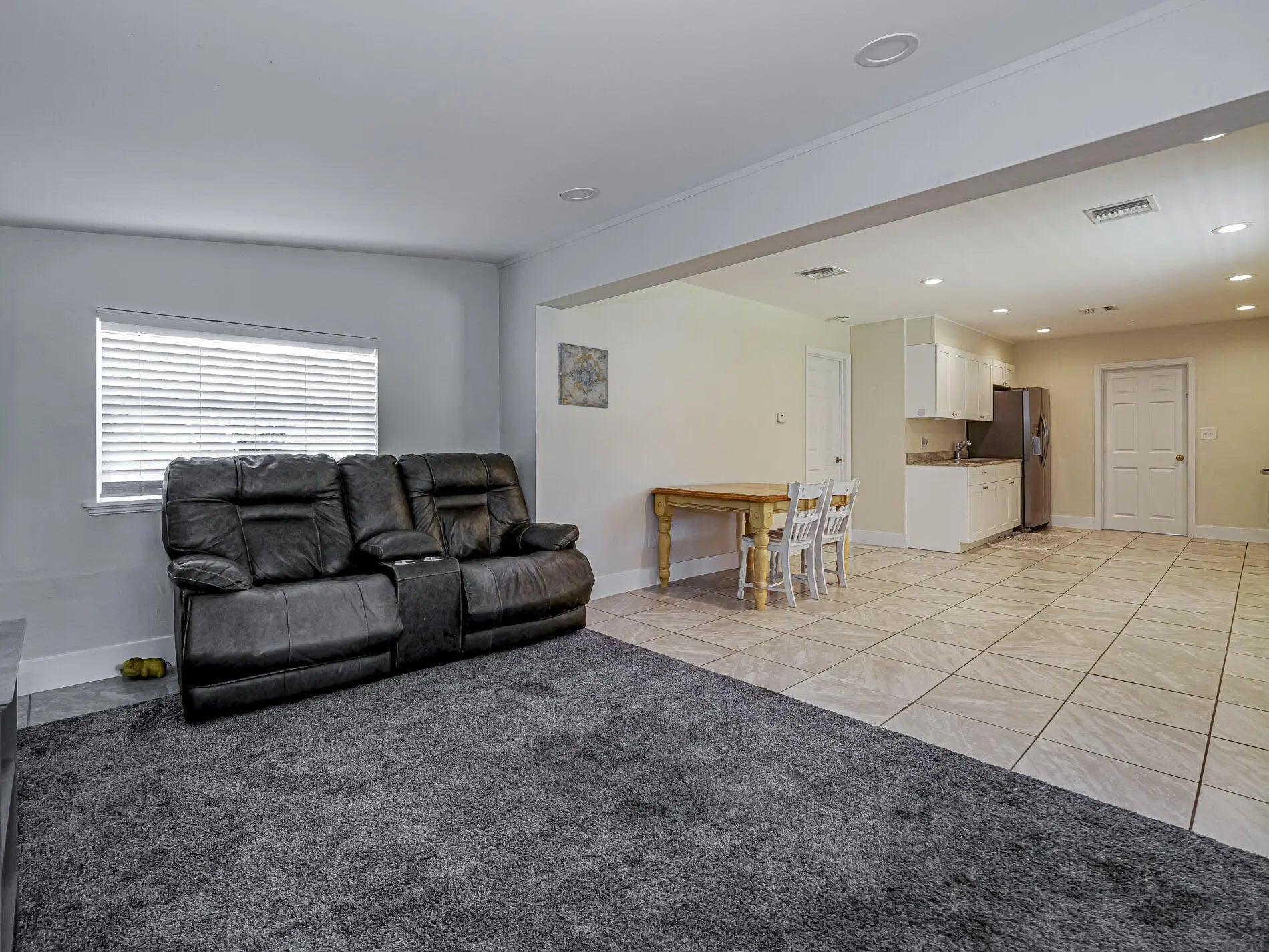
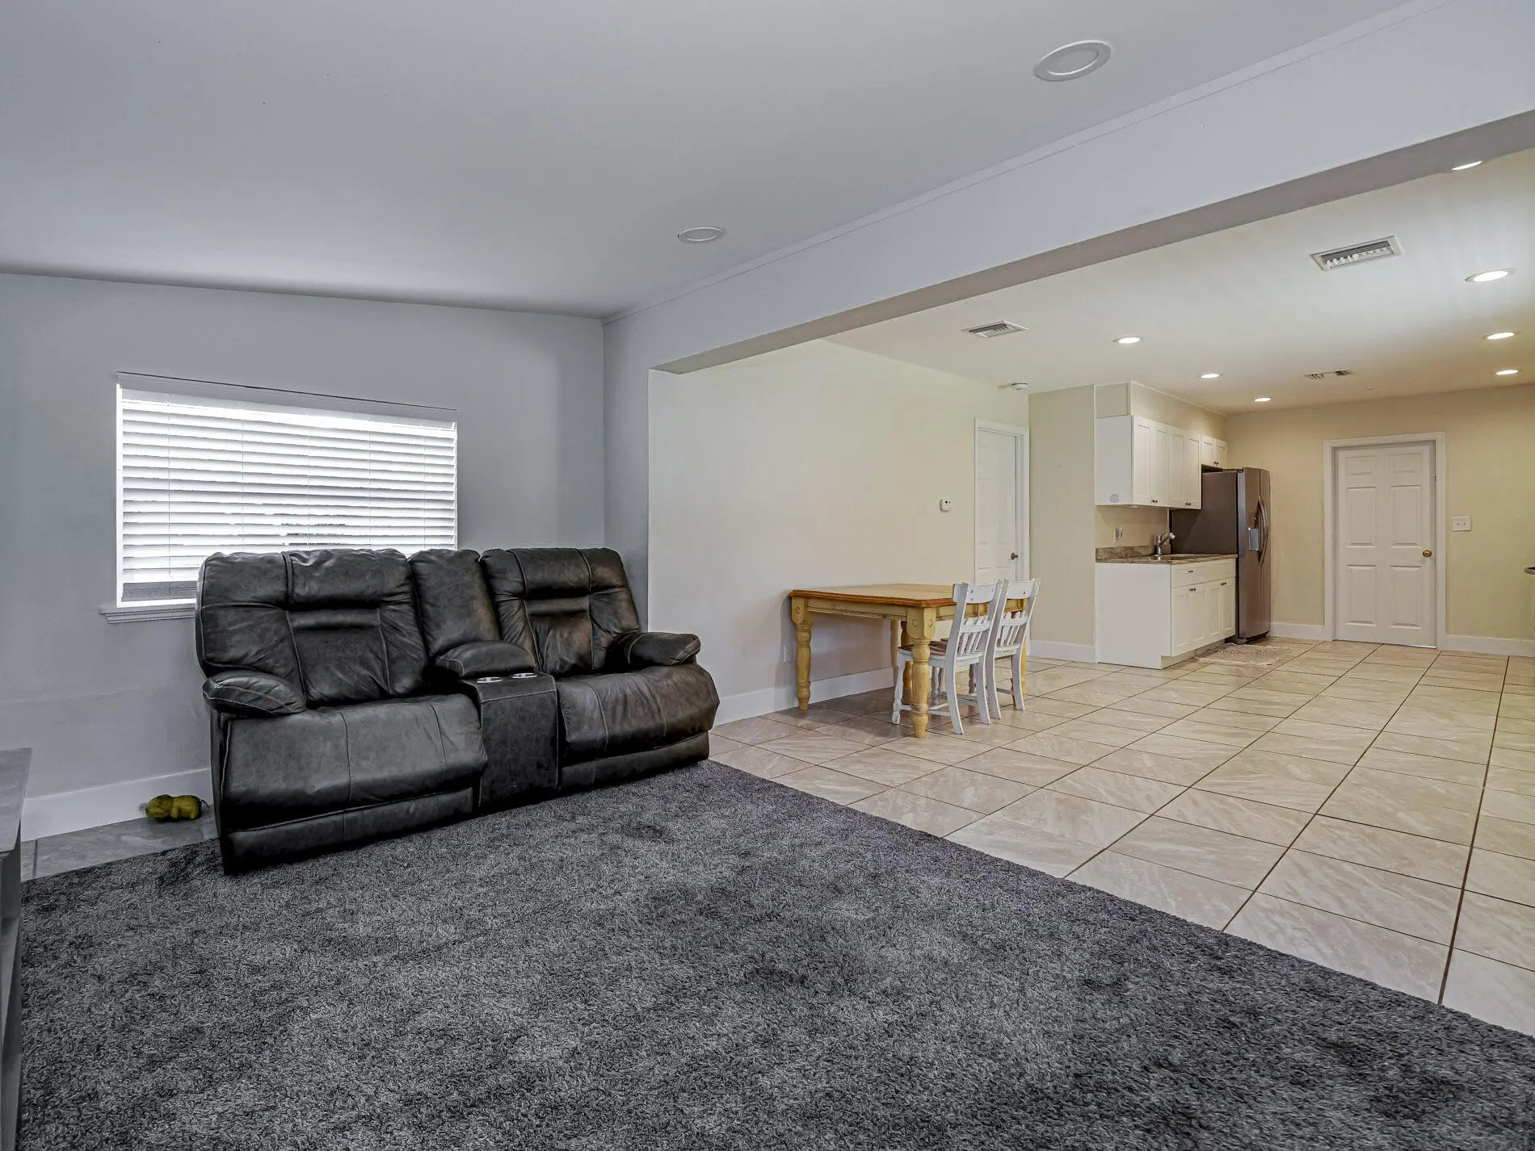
- wall art [557,342,609,409]
